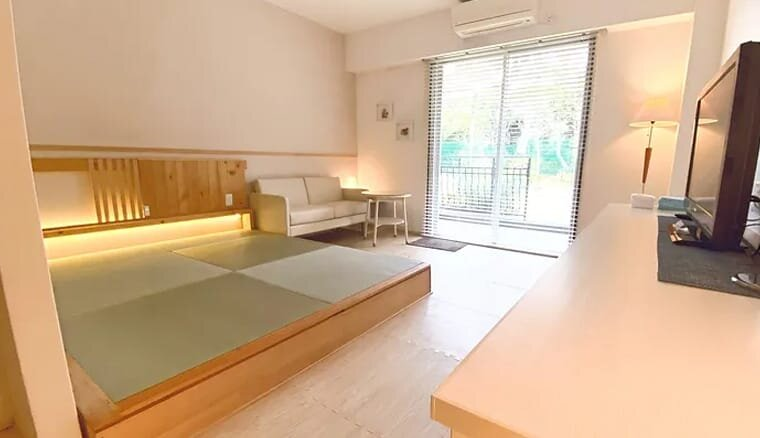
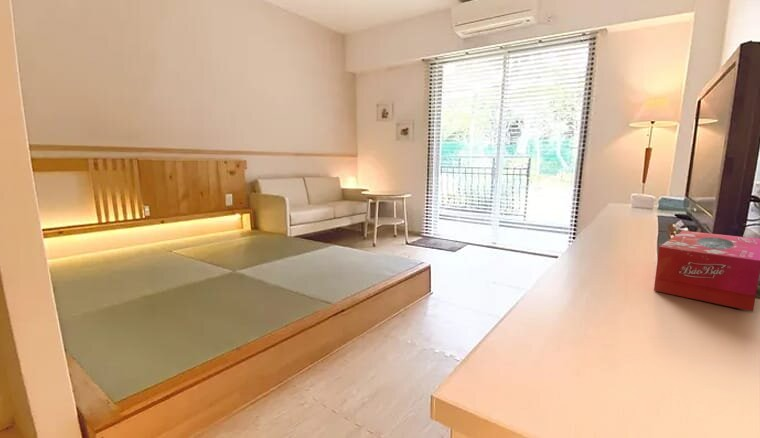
+ tissue box [653,230,760,313]
